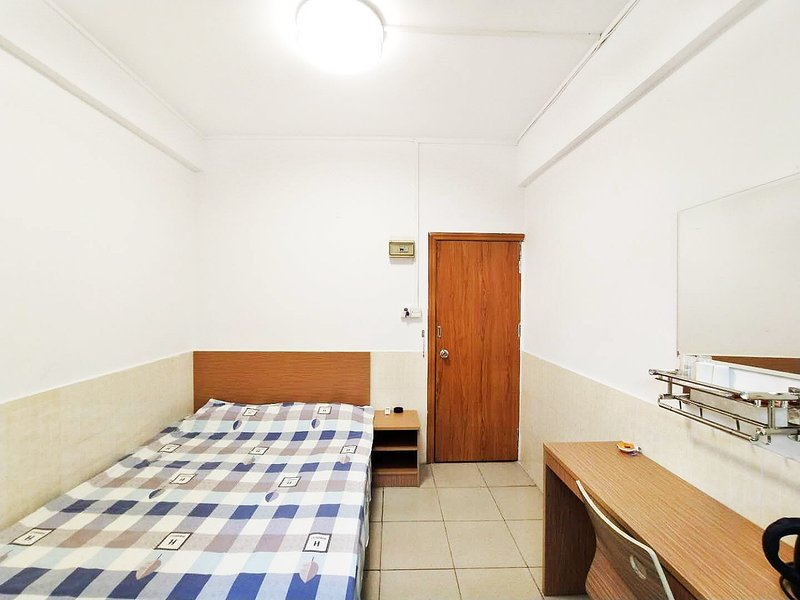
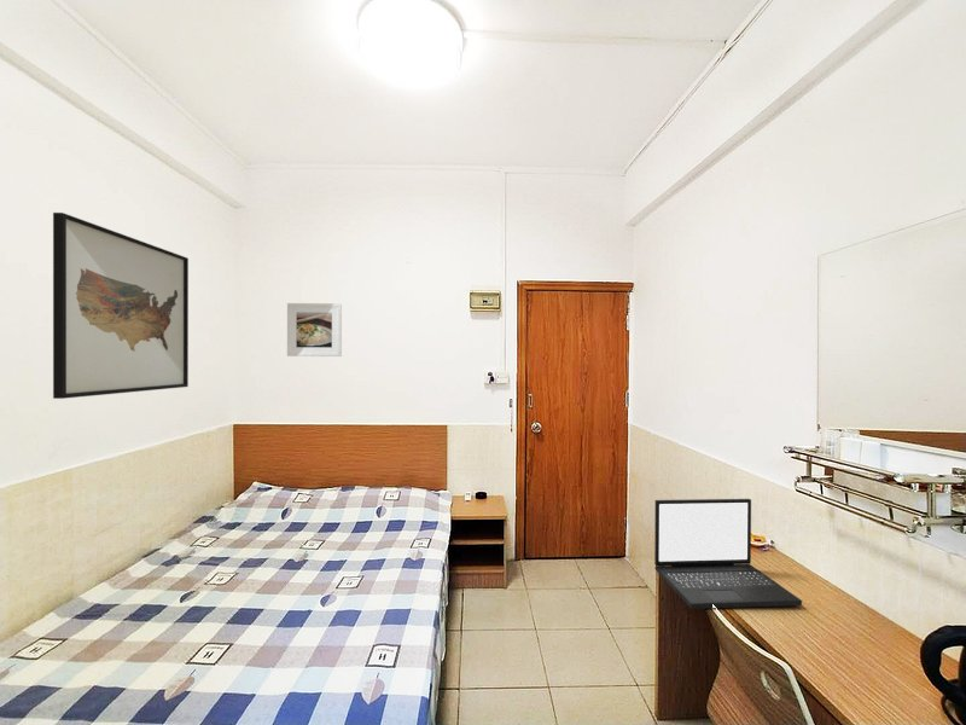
+ laptop [653,498,803,610]
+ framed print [286,302,343,358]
+ wall art [52,211,190,400]
